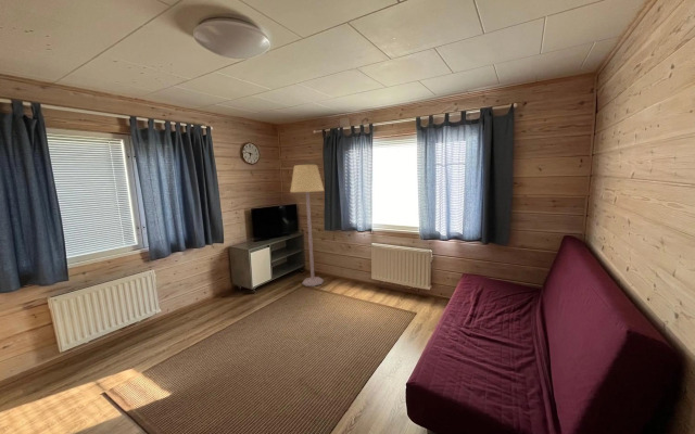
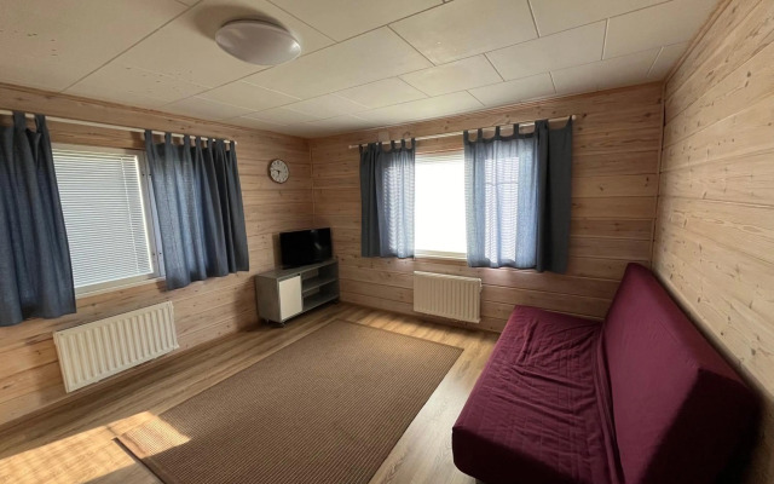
- lamp [289,164,325,288]
